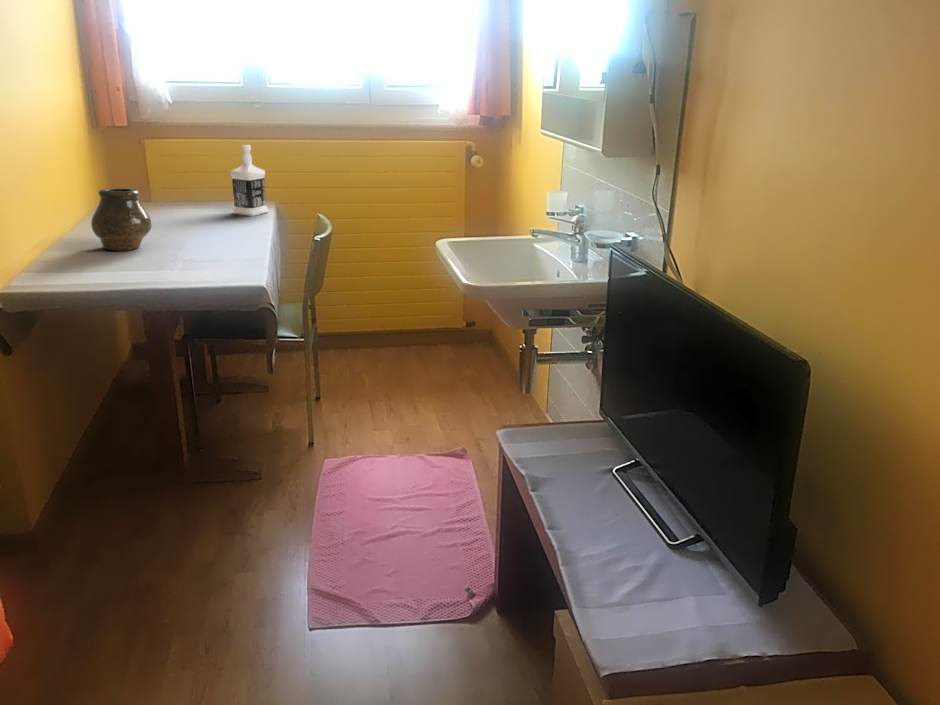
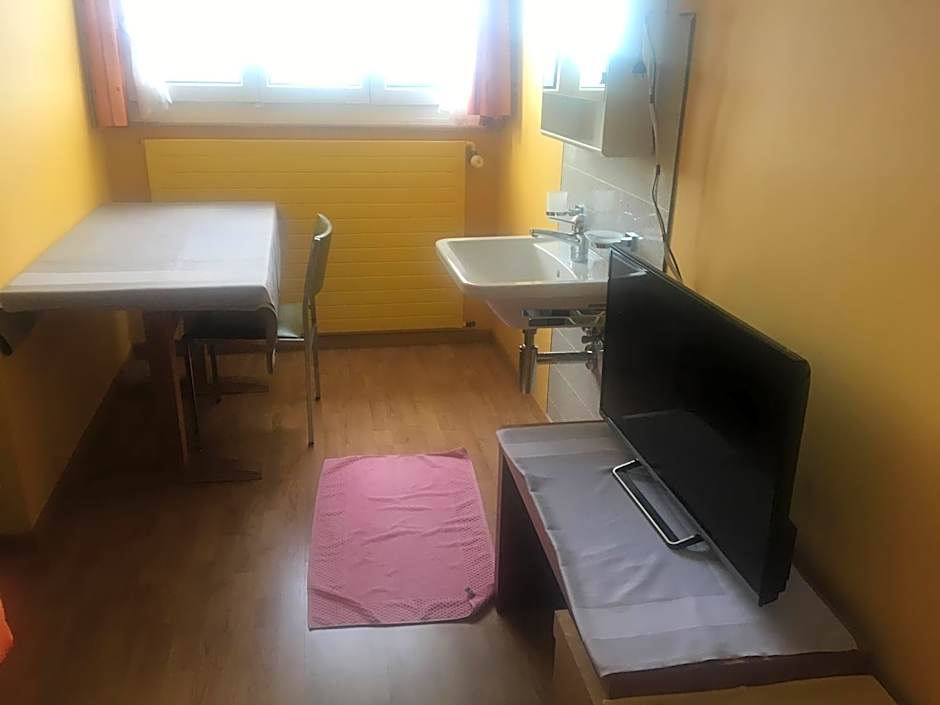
- vase [90,187,153,251]
- bottle [229,144,269,217]
